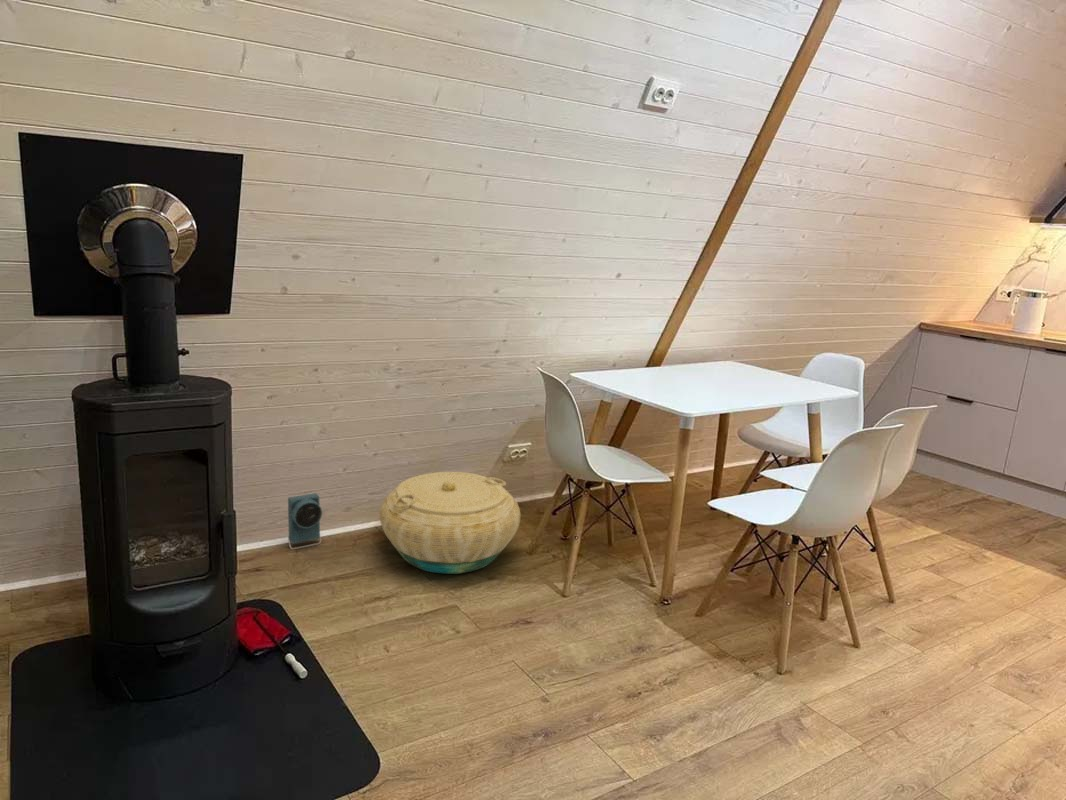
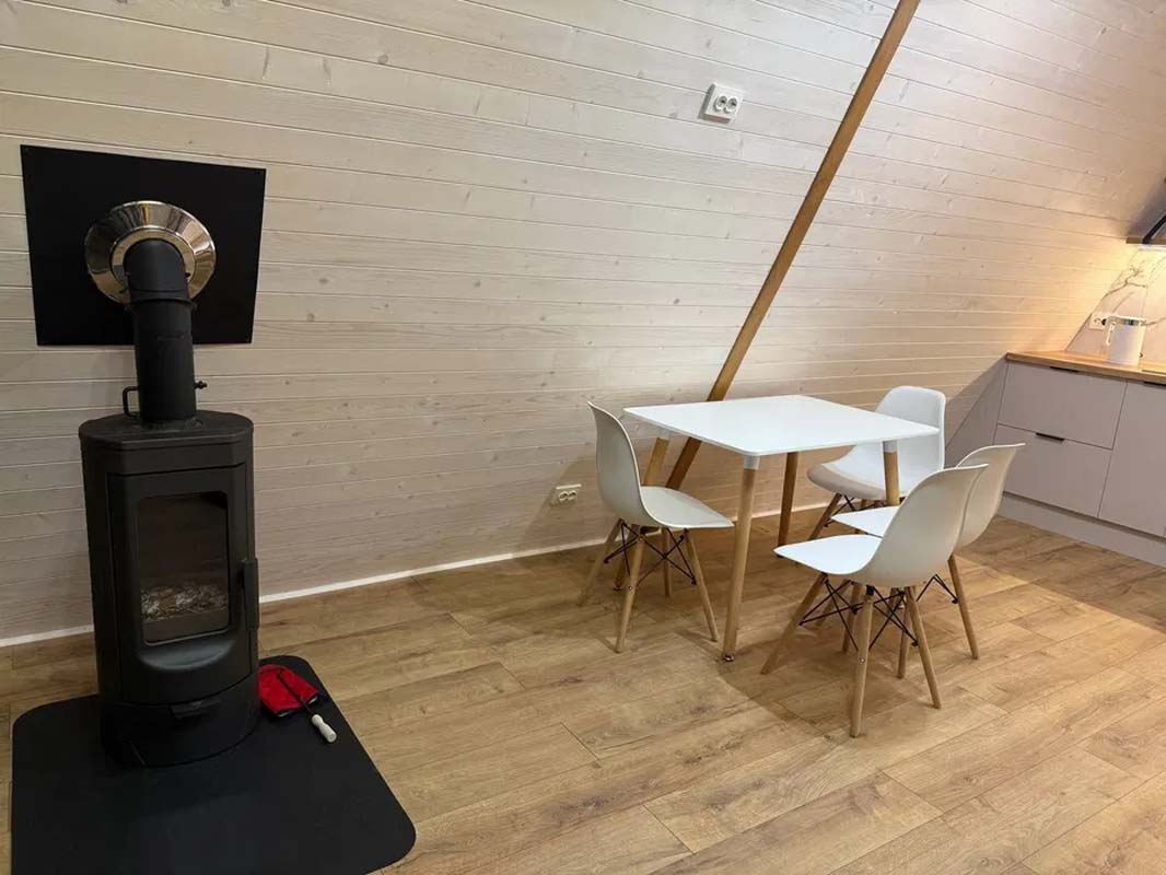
- basket [379,471,521,575]
- lantern [287,492,323,550]
